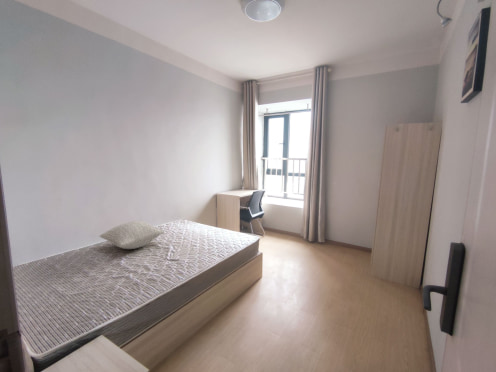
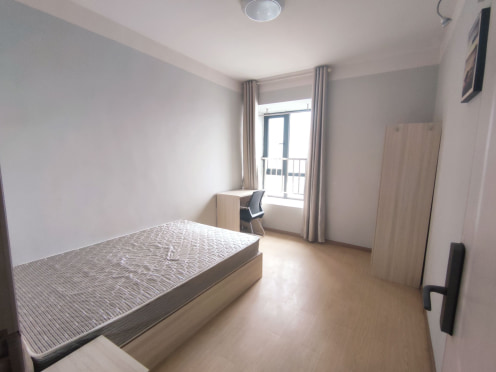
- pillow [99,220,166,250]
